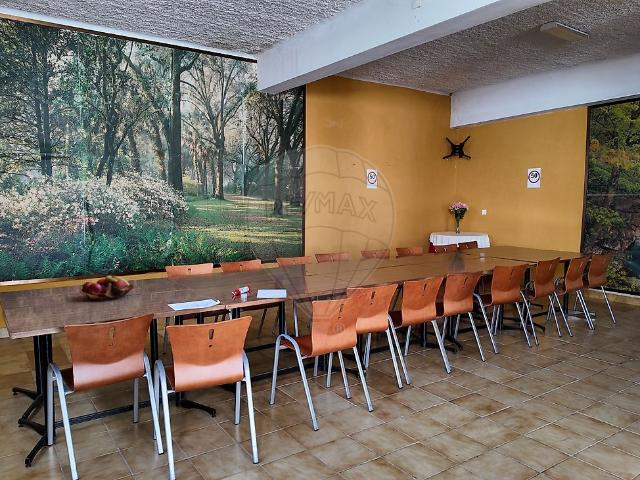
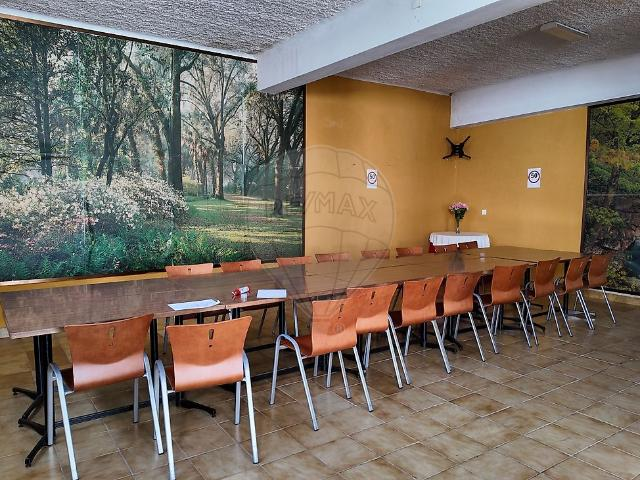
- fruit basket [78,275,136,302]
